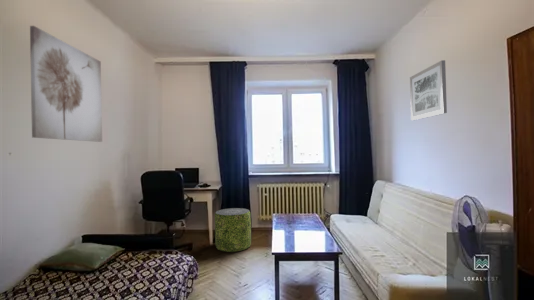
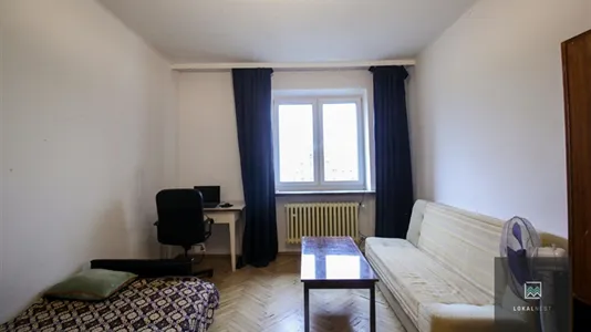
- pouf [214,207,252,253]
- wall art [409,59,448,121]
- wall art [29,25,103,143]
